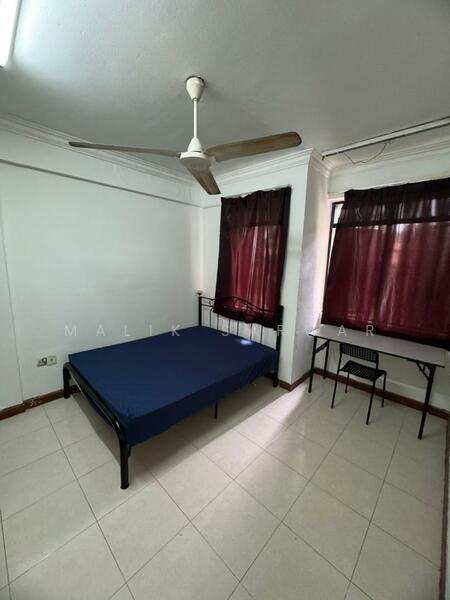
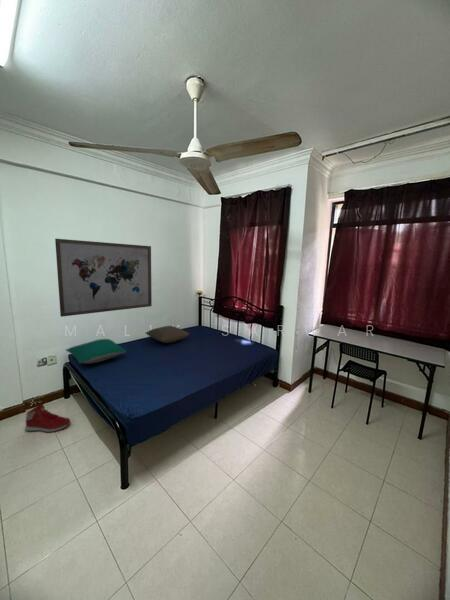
+ pillow [145,325,191,344]
+ sneaker [24,403,72,433]
+ wall art [54,238,153,318]
+ pillow [64,338,127,365]
